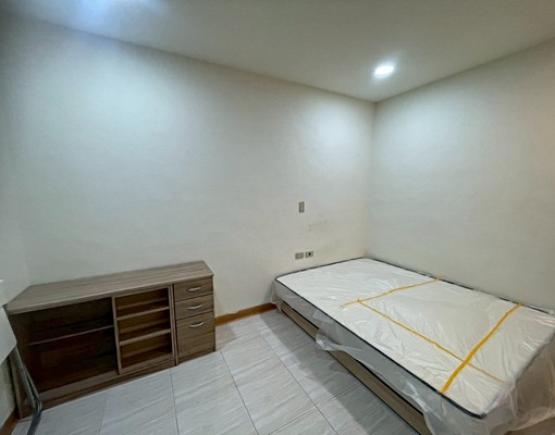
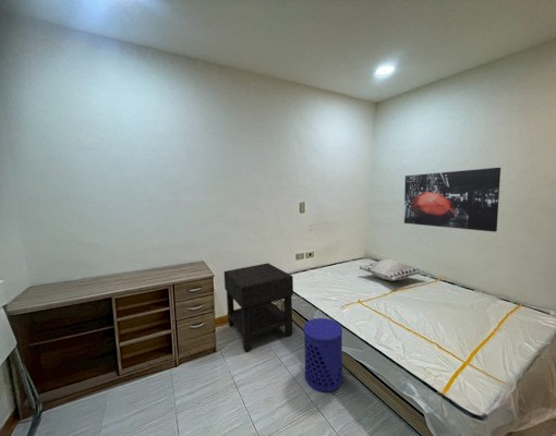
+ decorative pillow [358,258,424,282]
+ nightstand [222,262,294,353]
+ waste bin [303,317,343,392]
+ wall art [403,167,501,233]
